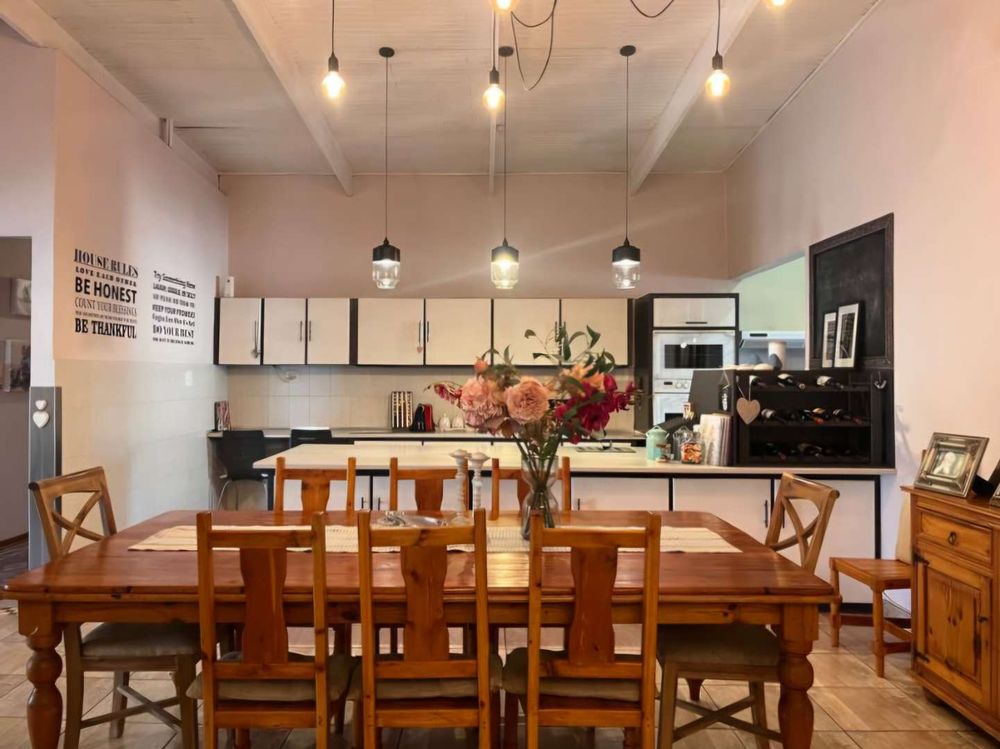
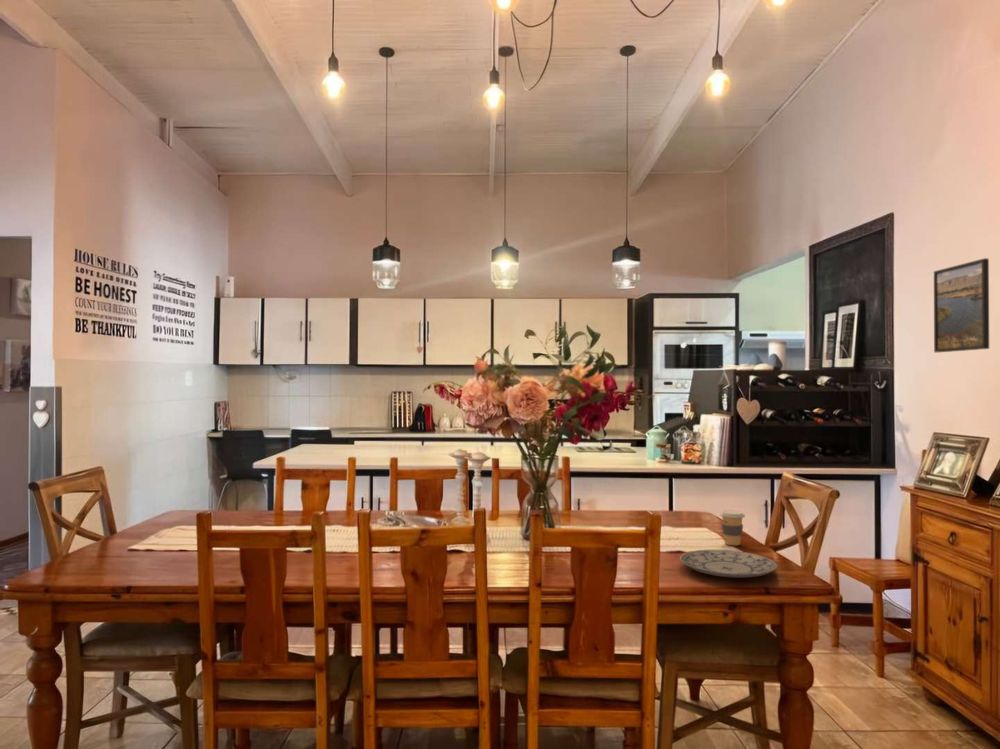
+ coffee cup [719,509,746,546]
+ plate [679,549,778,579]
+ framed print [933,257,990,353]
